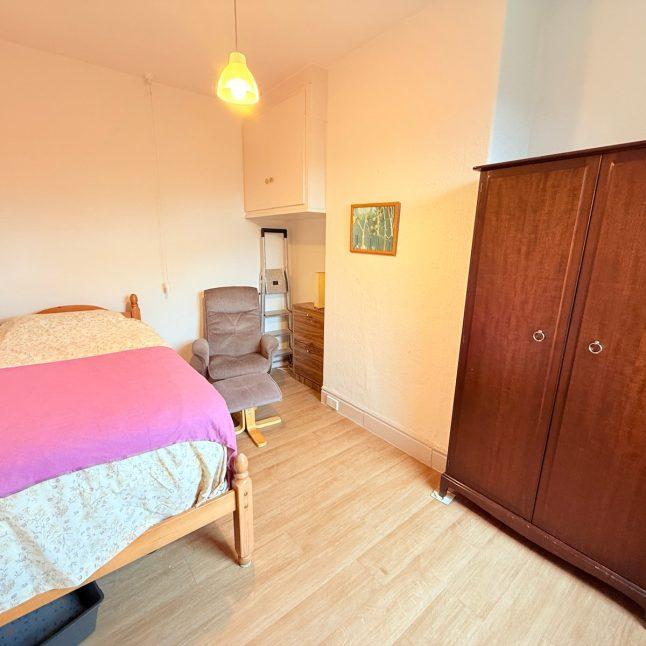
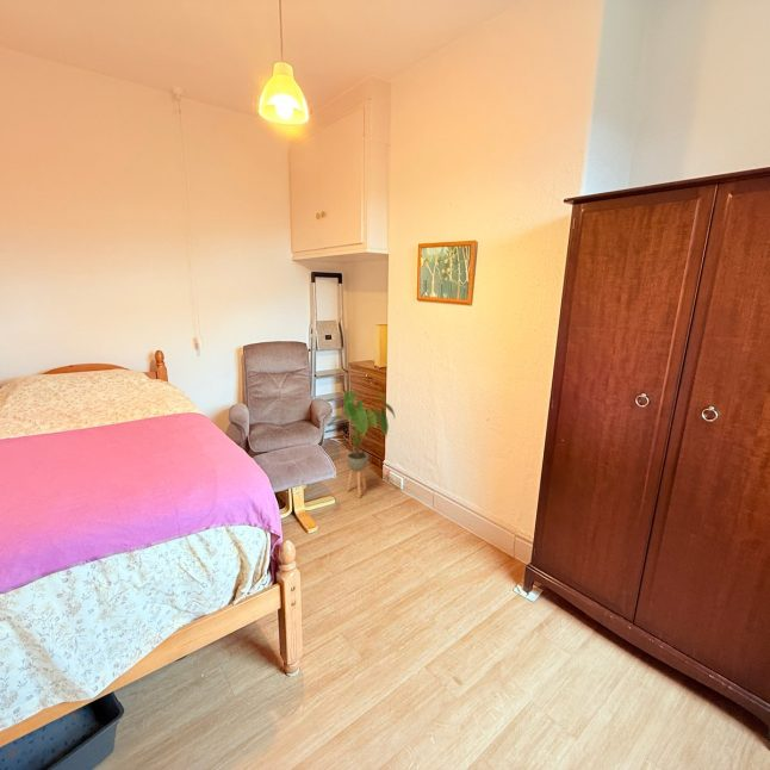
+ house plant [328,390,396,498]
